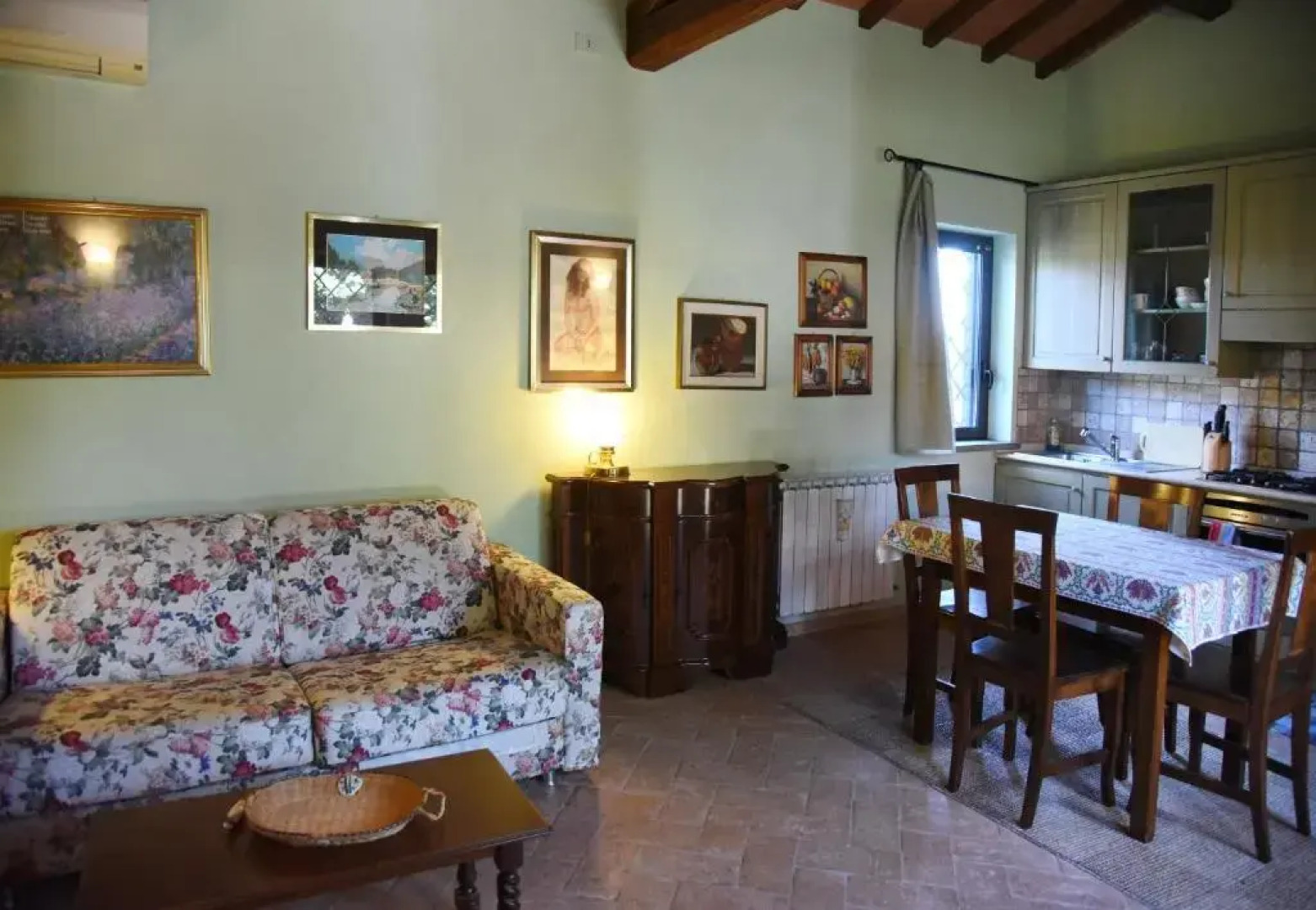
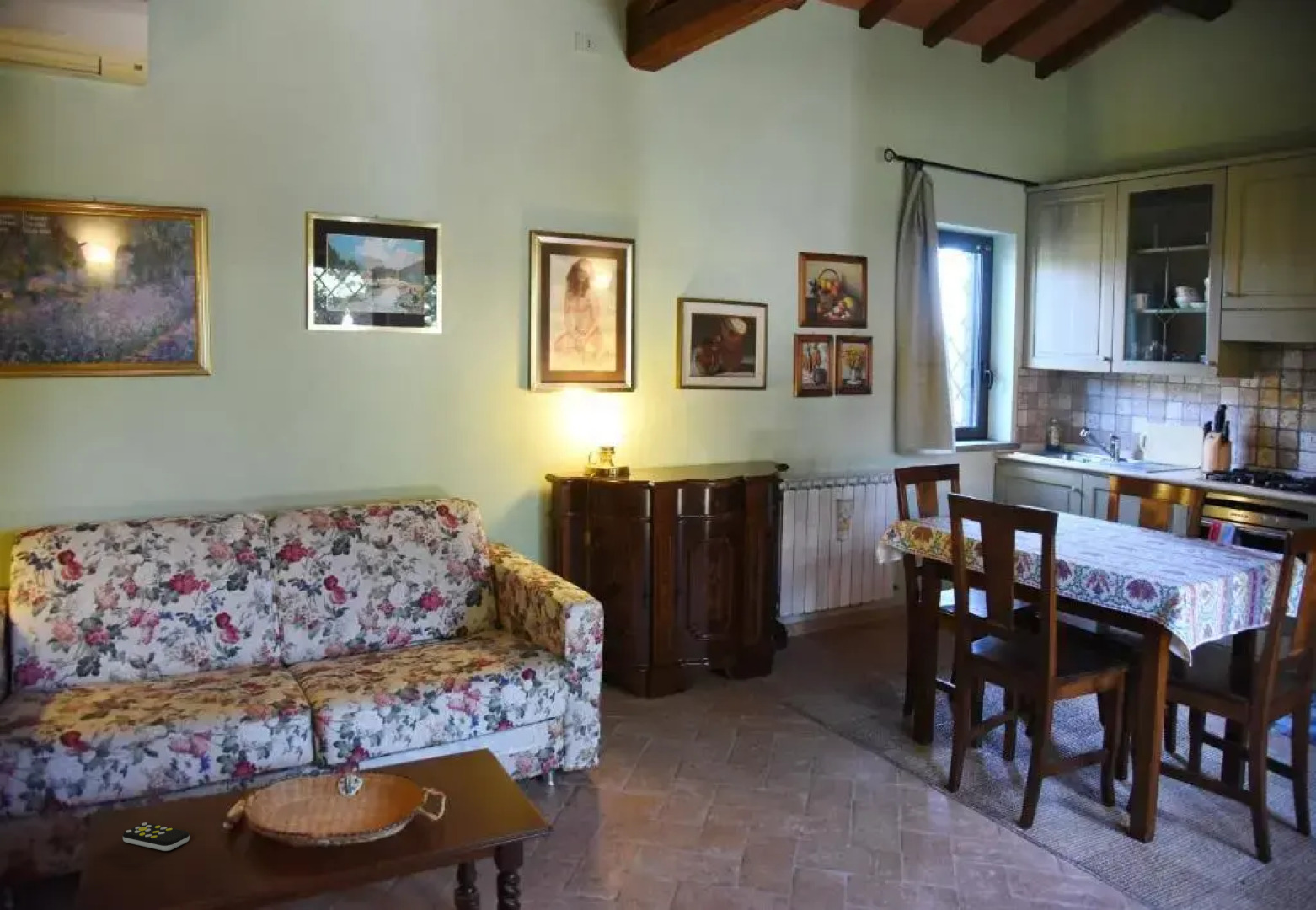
+ remote control [122,822,190,852]
